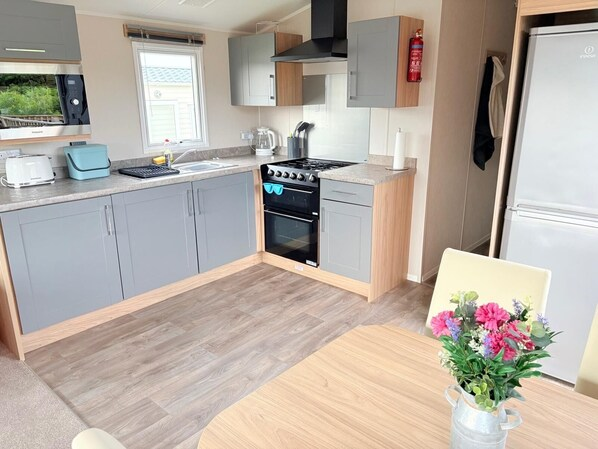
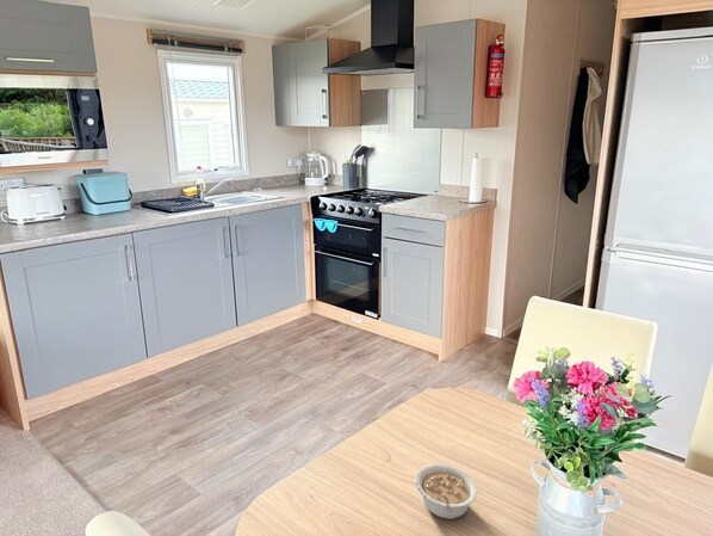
+ legume [415,463,478,520]
